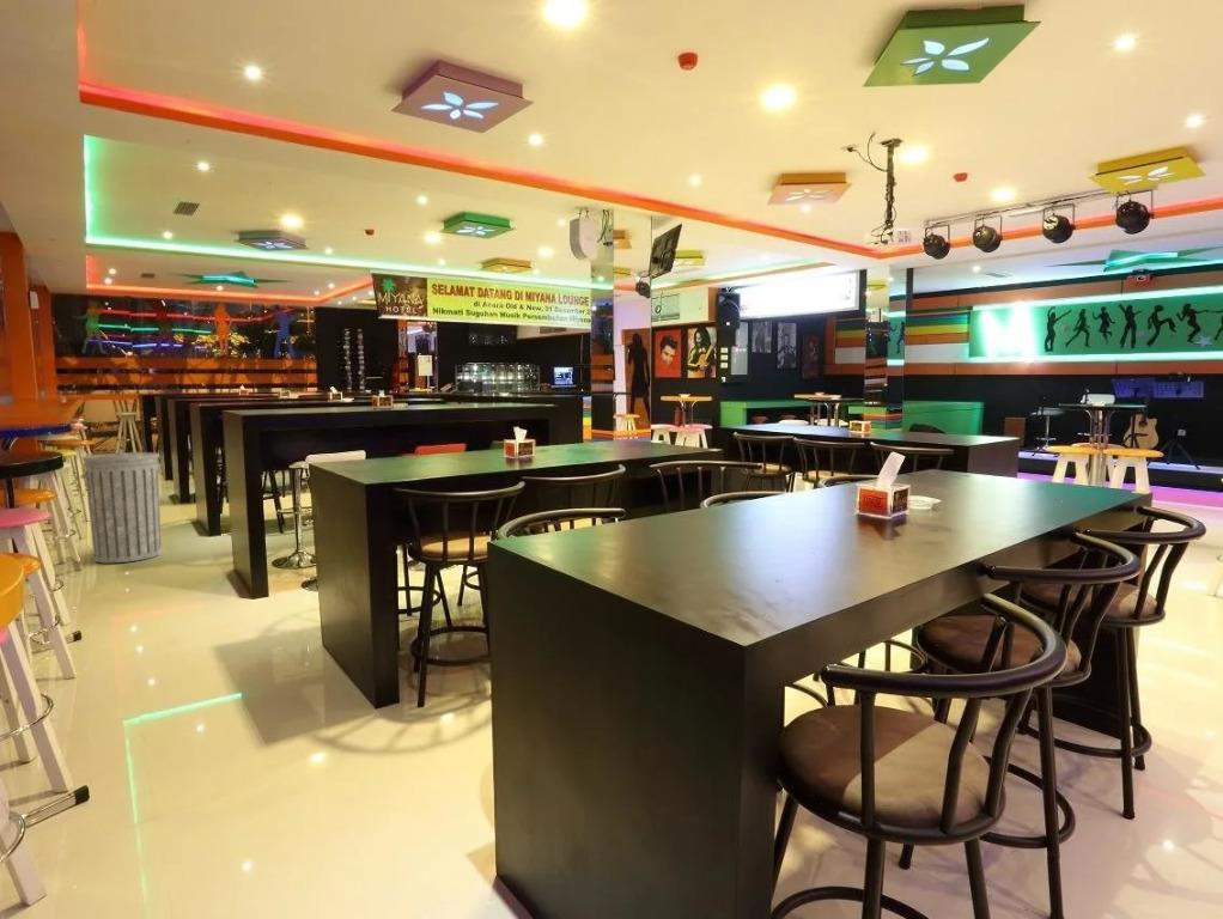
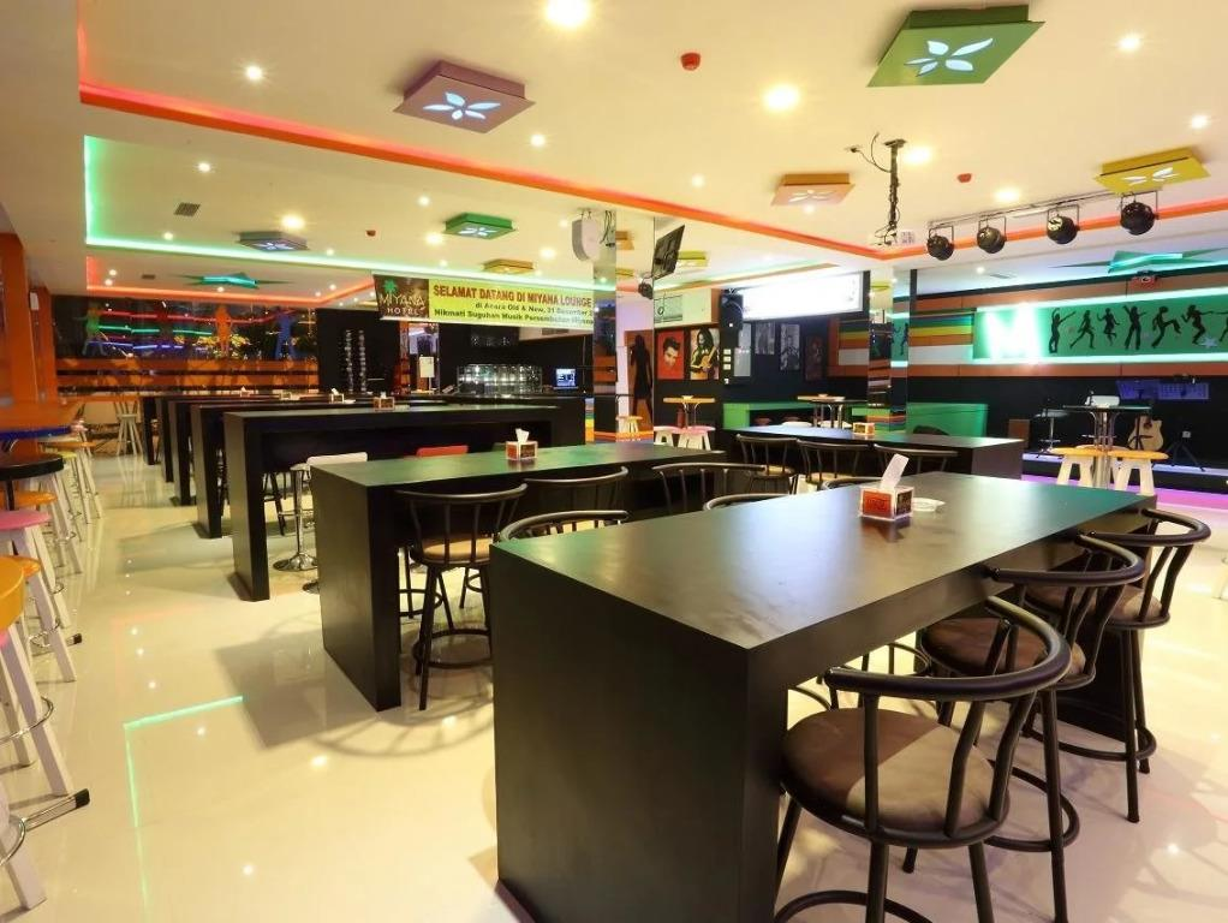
- trash can [79,448,163,564]
